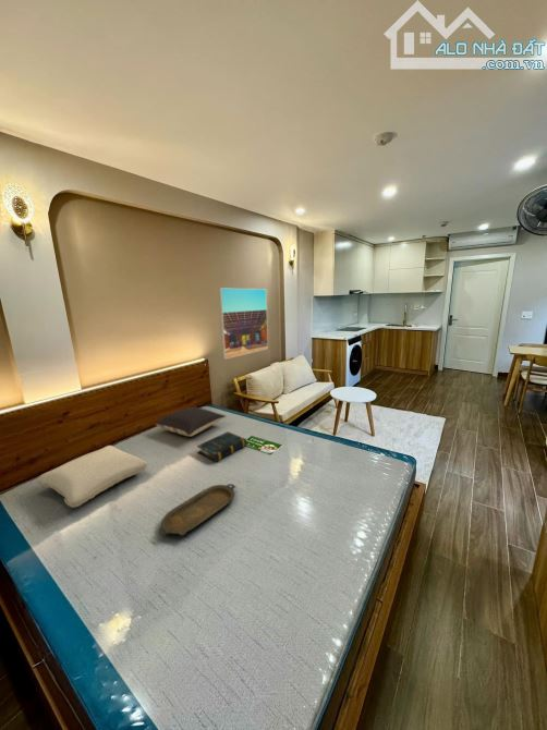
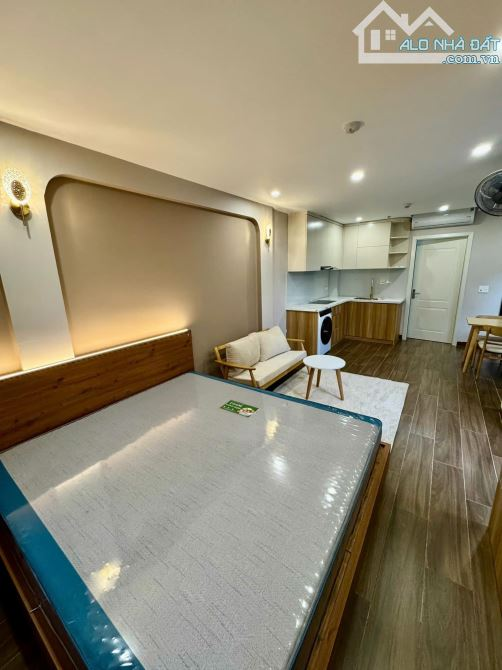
- pillow [35,445,148,509]
- pillow [155,406,228,437]
- serving tray [158,483,236,537]
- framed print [218,287,269,361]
- book [196,430,247,463]
